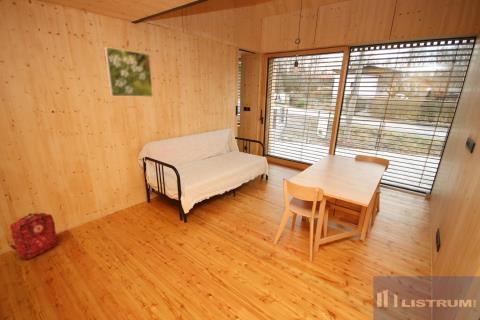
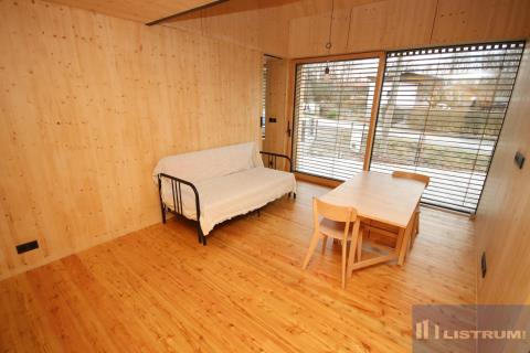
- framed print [104,46,154,98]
- backpack [9,212,59,260]
